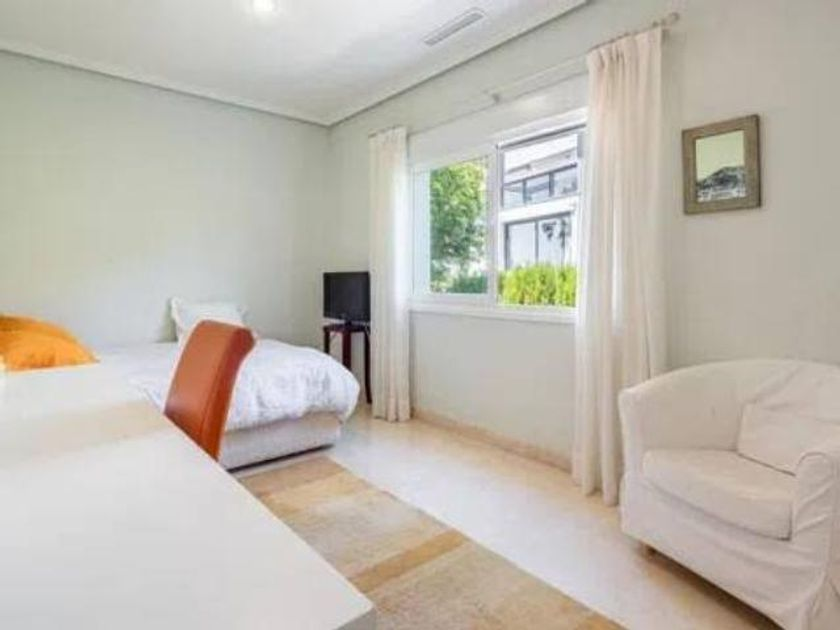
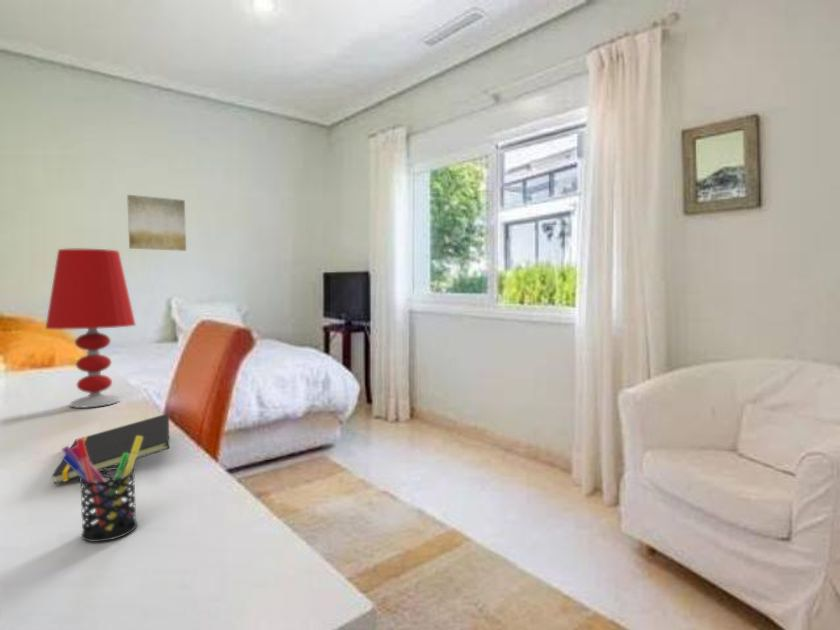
+ table lamp [44,248,137,409]
+ wall art [126,194,187,252]
+ notepad [50,413,170,485]
+ pen holder [61,436,143,543]
